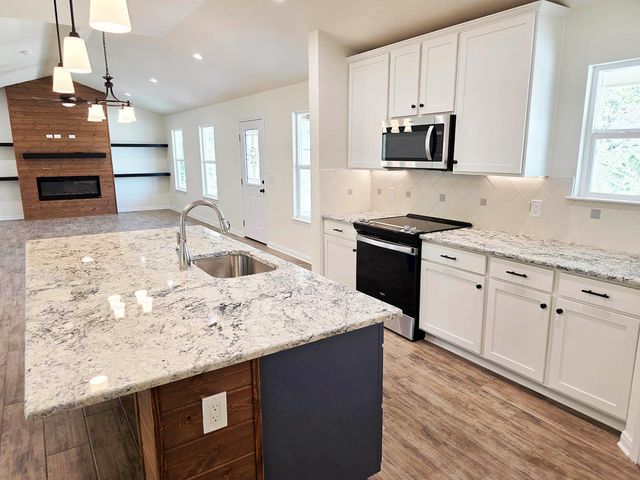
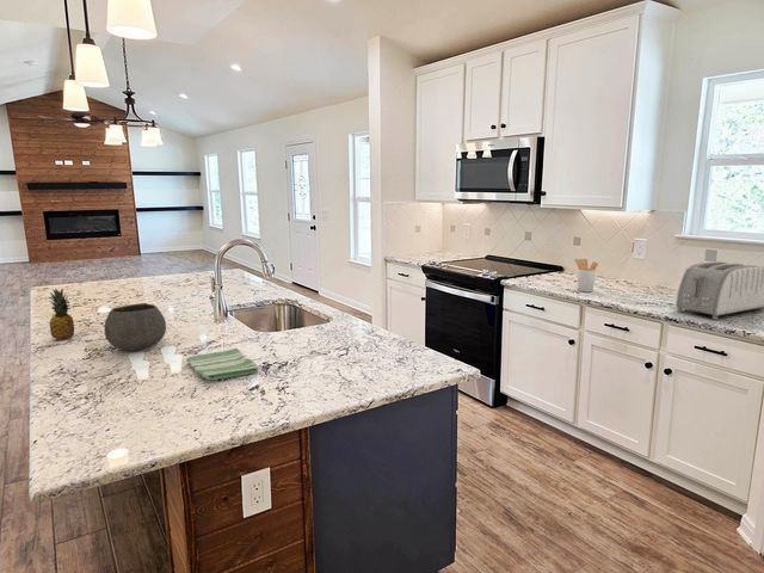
+ fruit [48,286,75,340]
+ toaster [674,260,764,320]
+ bowl [103,302,167,352]
+ dish towel [185,347,260,381]
+ utensil holder [573,258,599,292]
